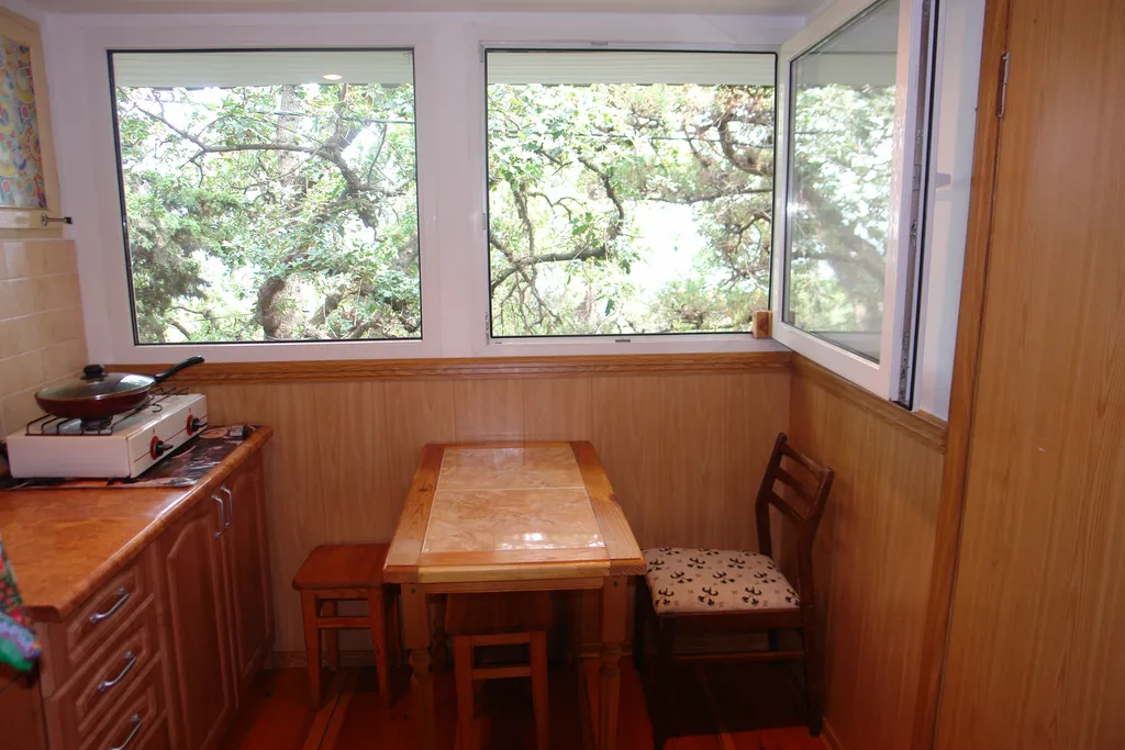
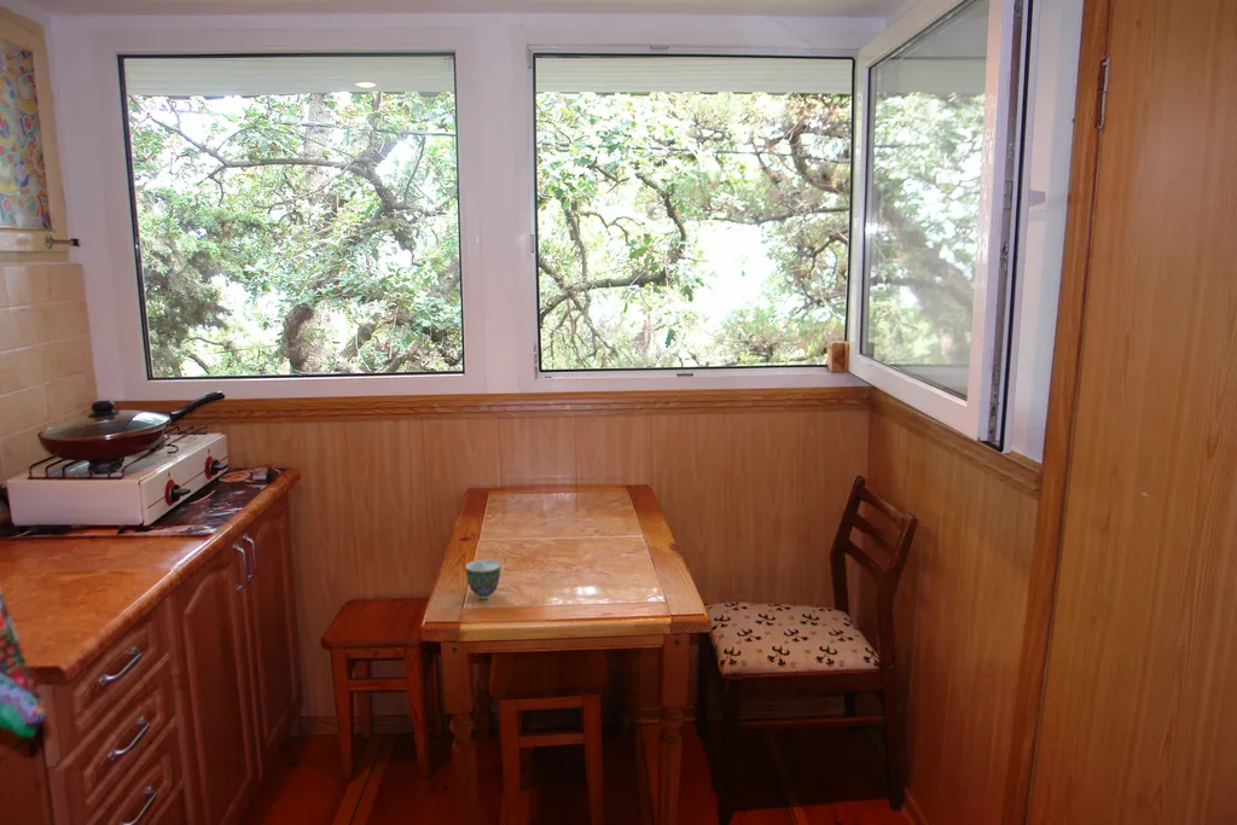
+ teacup [464,558,501,600]
